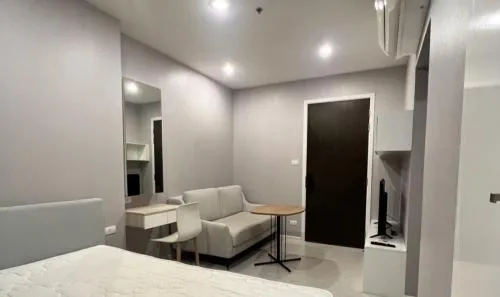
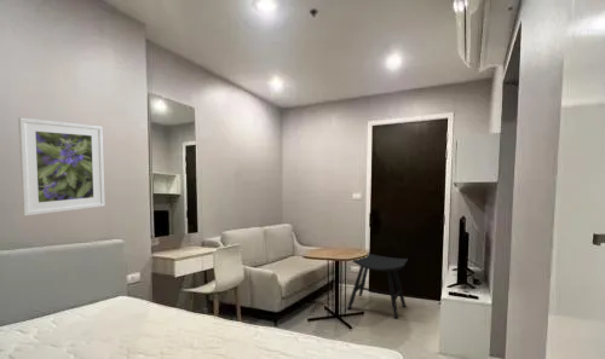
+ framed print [17,116,106,218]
+ stool [346,253,409,320]
